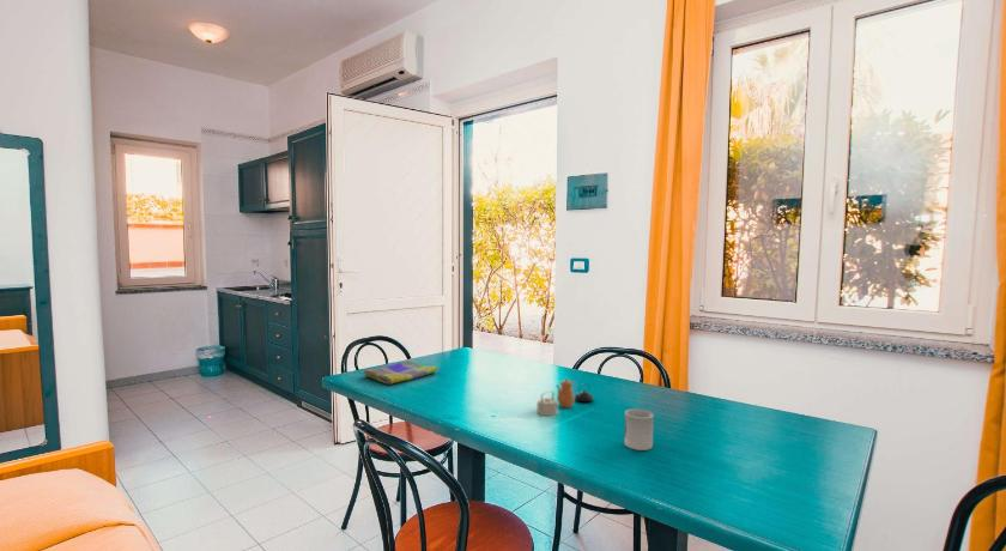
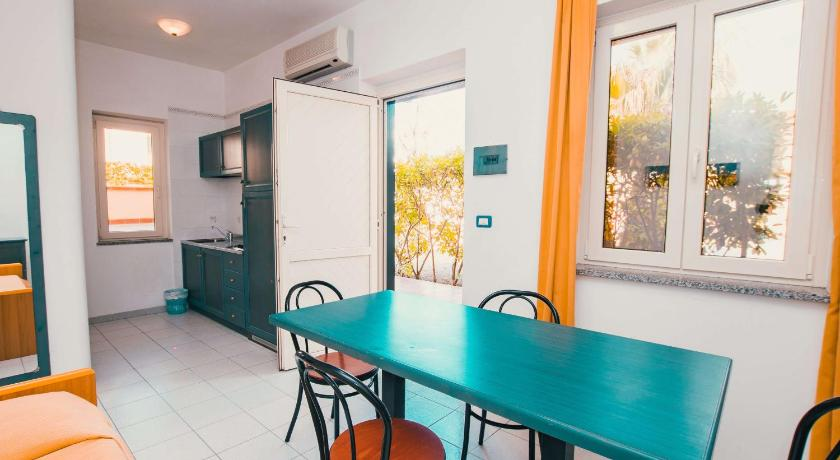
- teapot [535,377,595,417]
- cup [623,407,655,452]
- dish towel [360,359,440,386]
